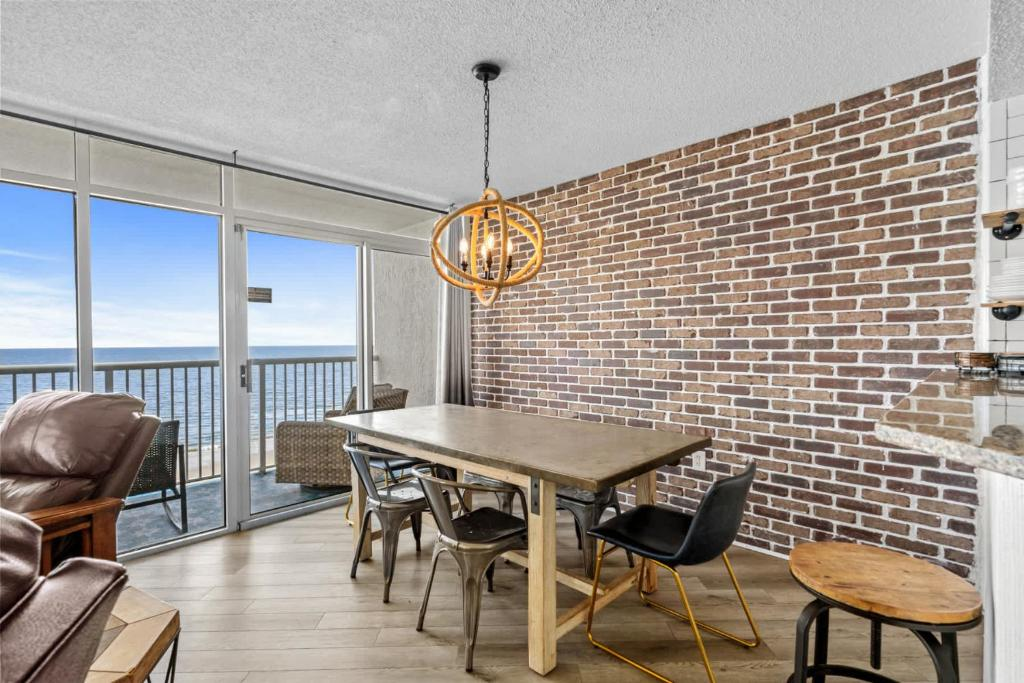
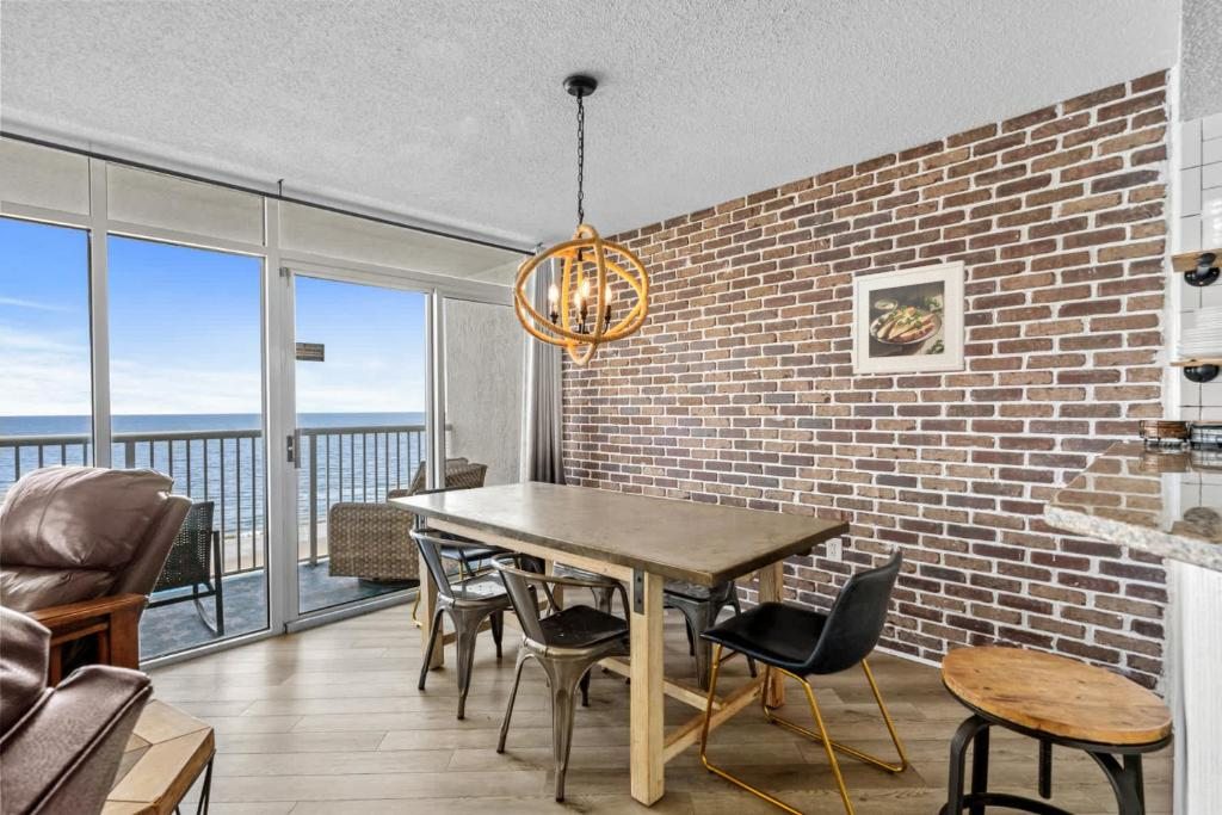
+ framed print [852,259,967,375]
